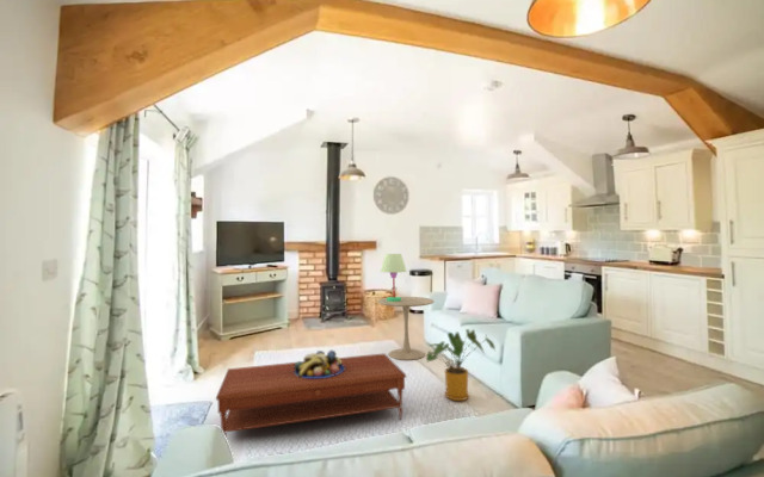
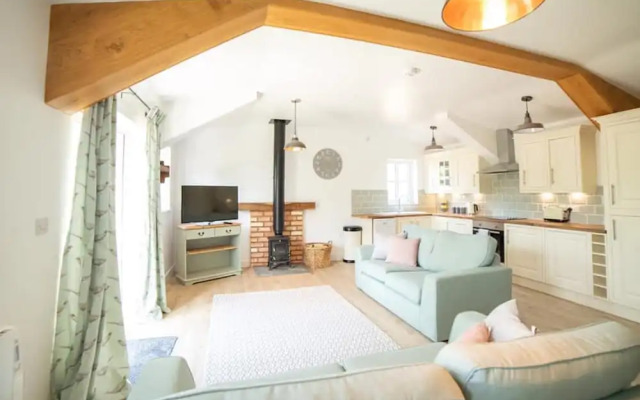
- house plant [425,328,497,402]
- table lamp [380,253,408,302]
- side table [377,296,436,361]
- fruit bowl [294,349,345,378]
- coffee table [215,352,407,436]
